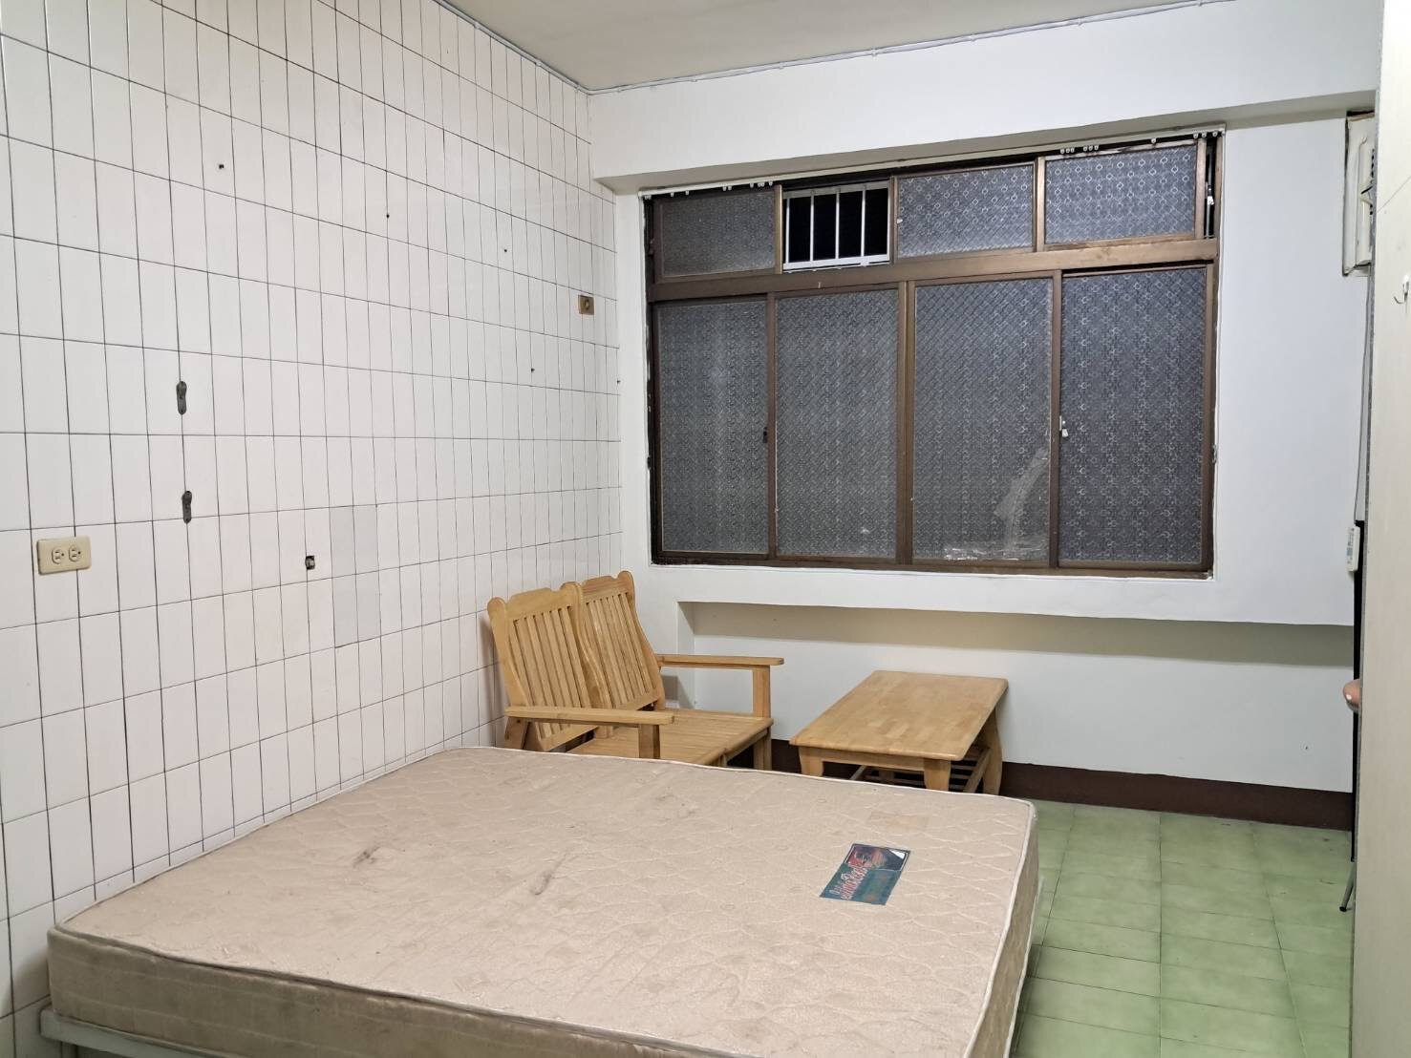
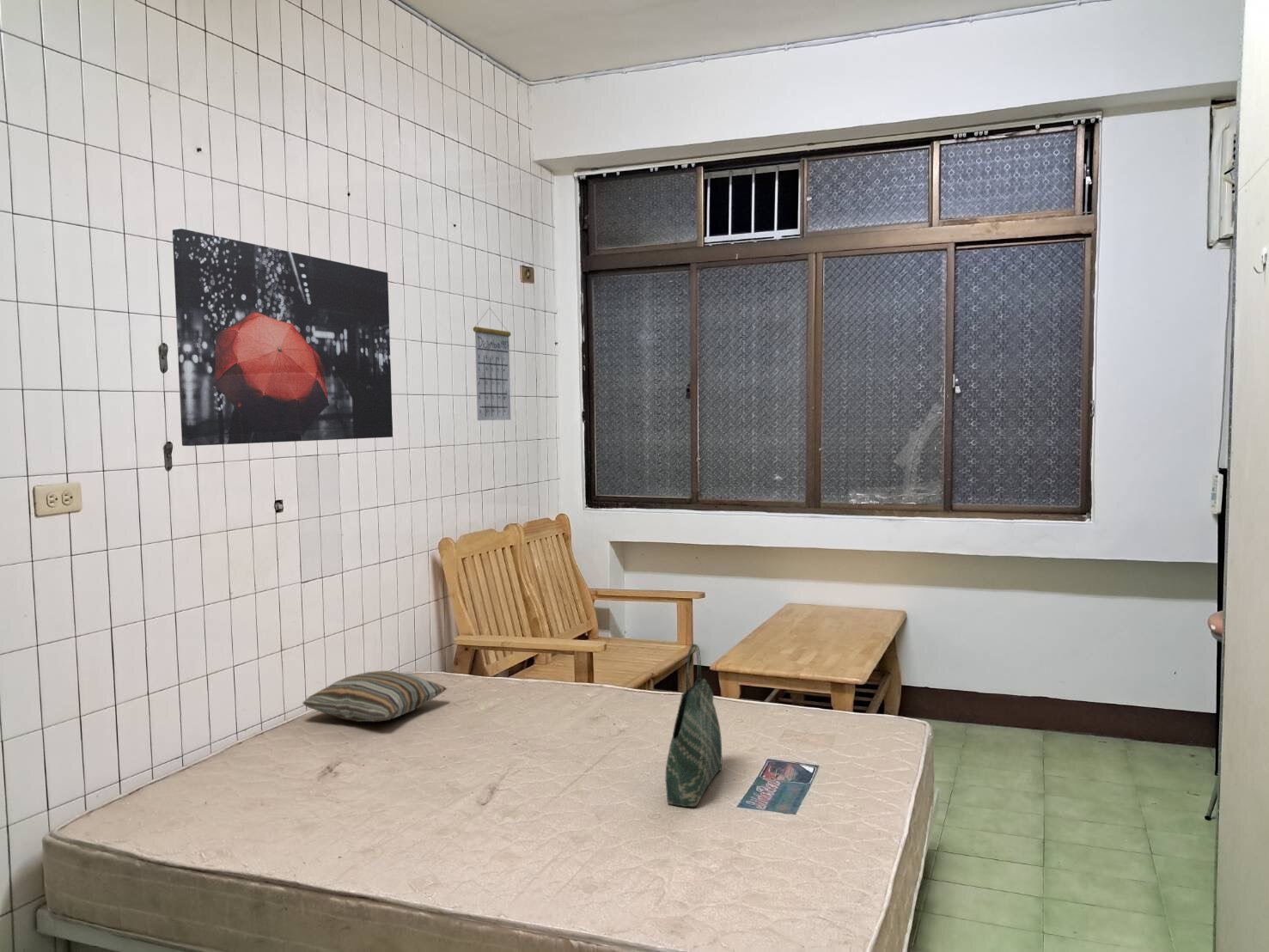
+ tote bag [665,643,723,808]
+ pillow [302,670,448,723]
+ wall art [172,228,394,447]
+ calendar [473,307,512,421]
